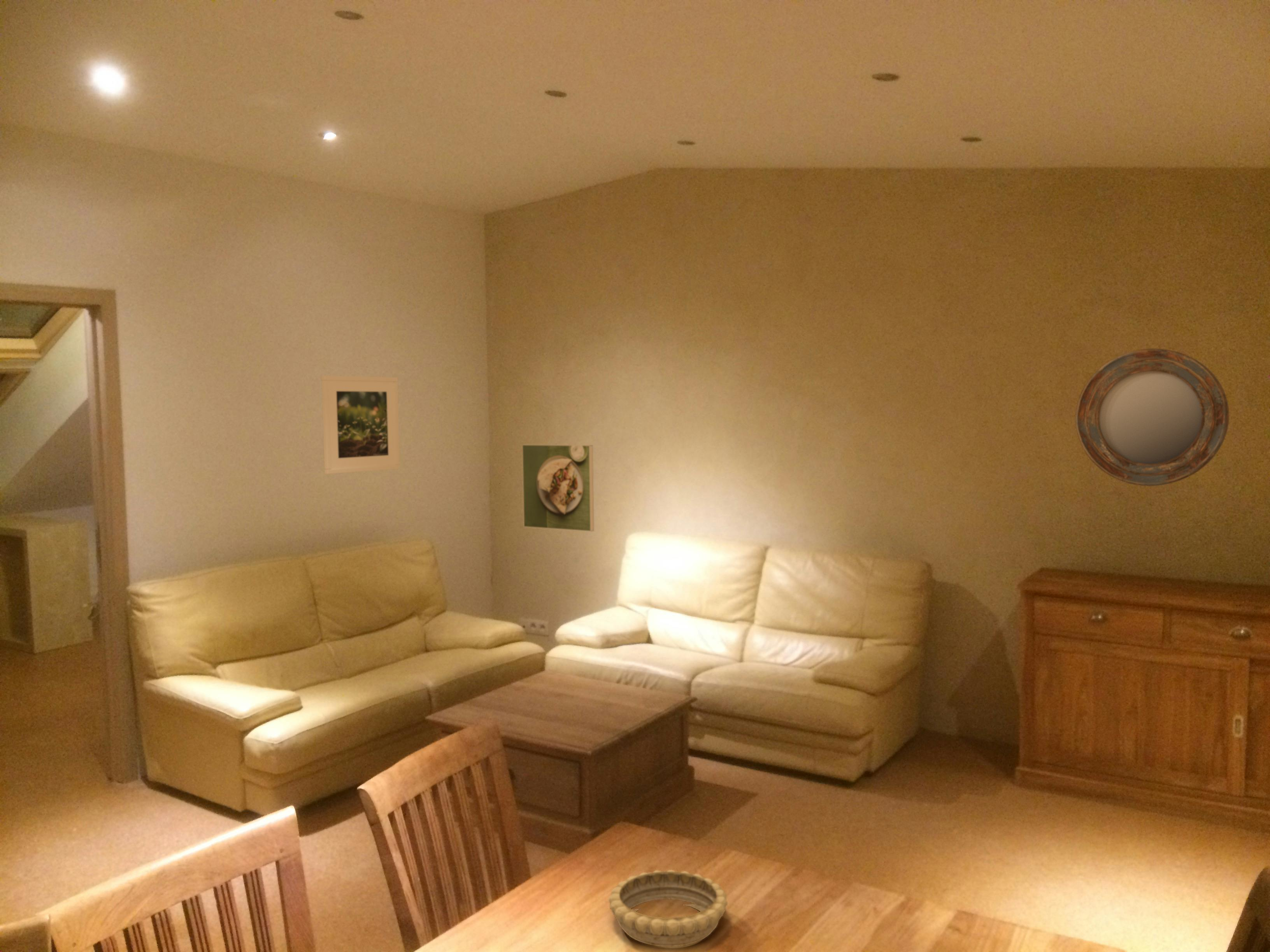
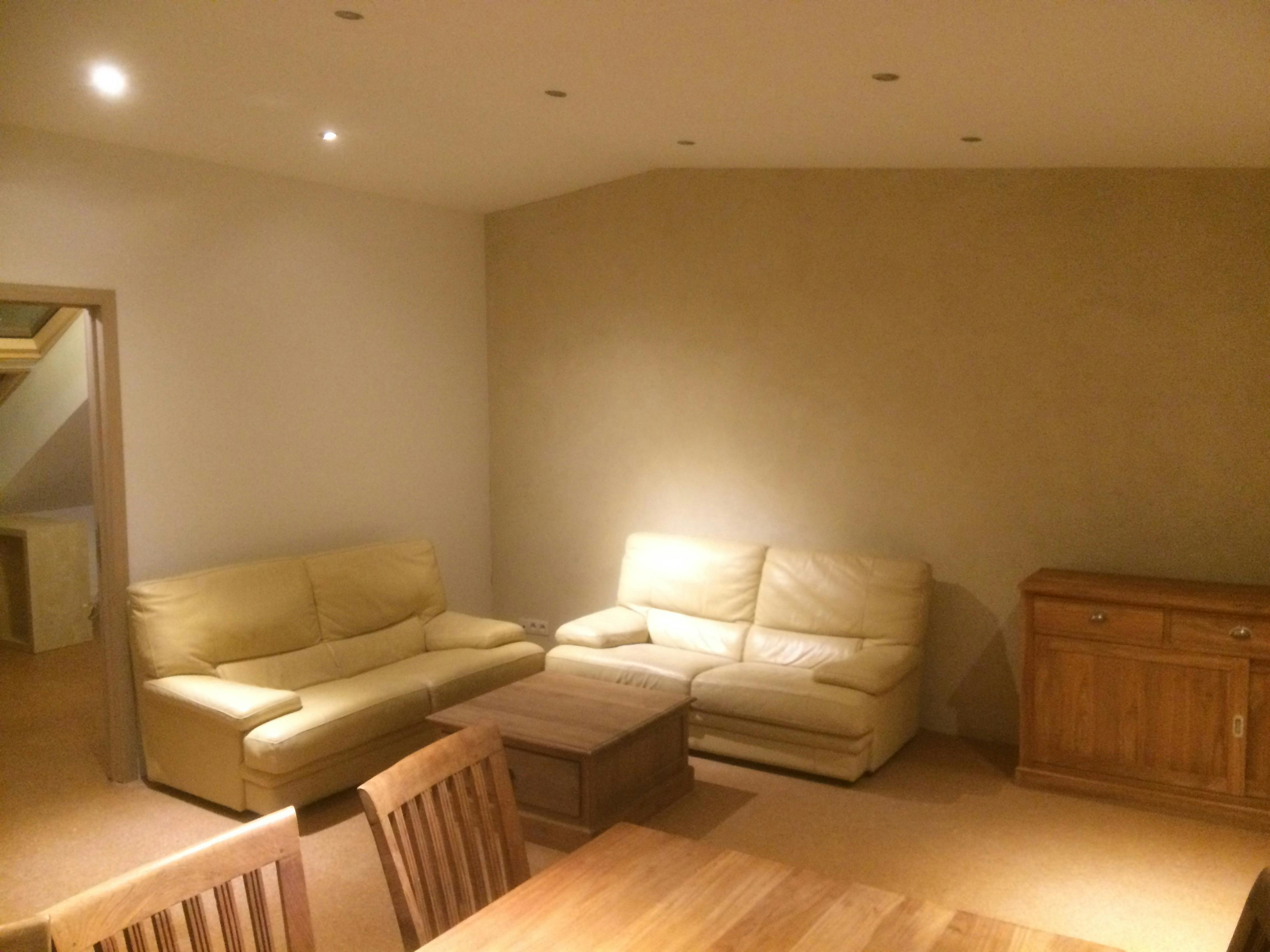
- home mirror [1075,348,1230,486]
- decorative bowl [608,869,728,947]
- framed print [321,375,400,475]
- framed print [522,444,595,532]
